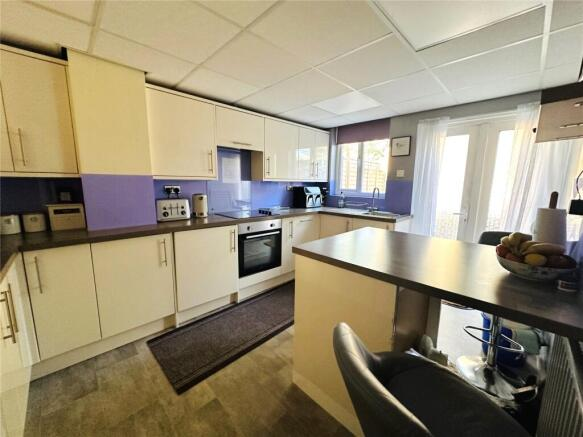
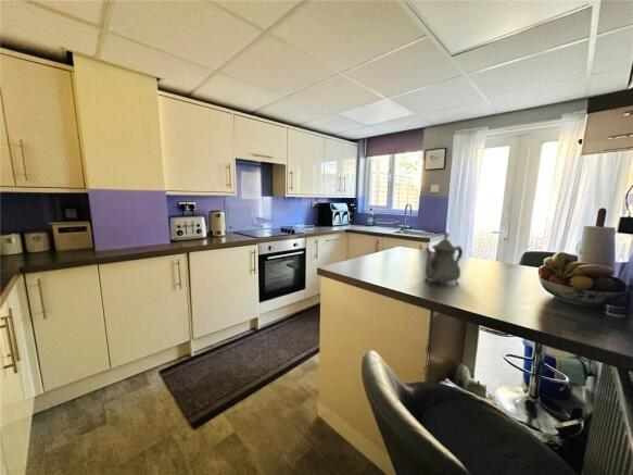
+ teapot [423,230,464,288]
